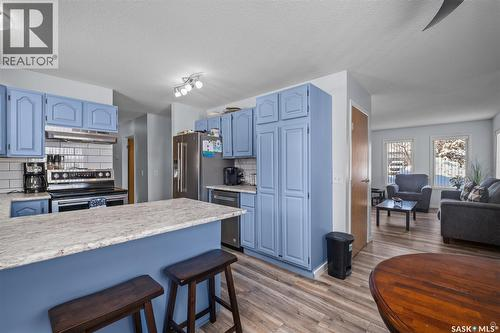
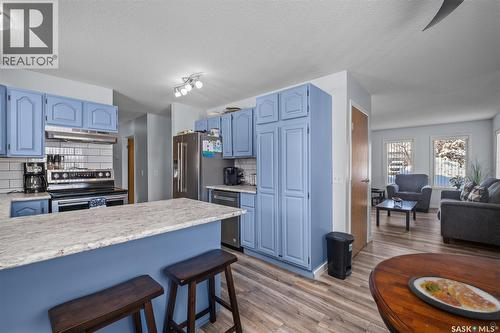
+ dish [407,275,500,321]
